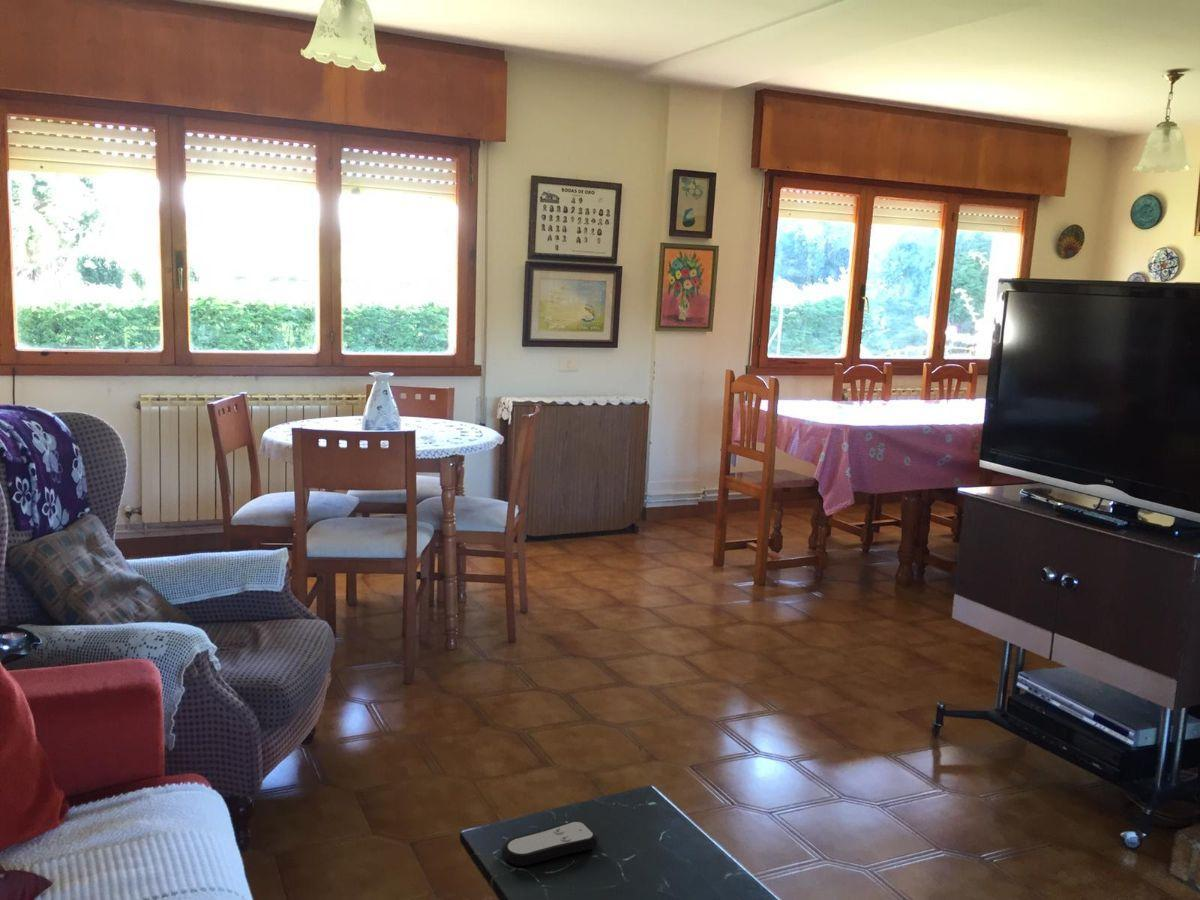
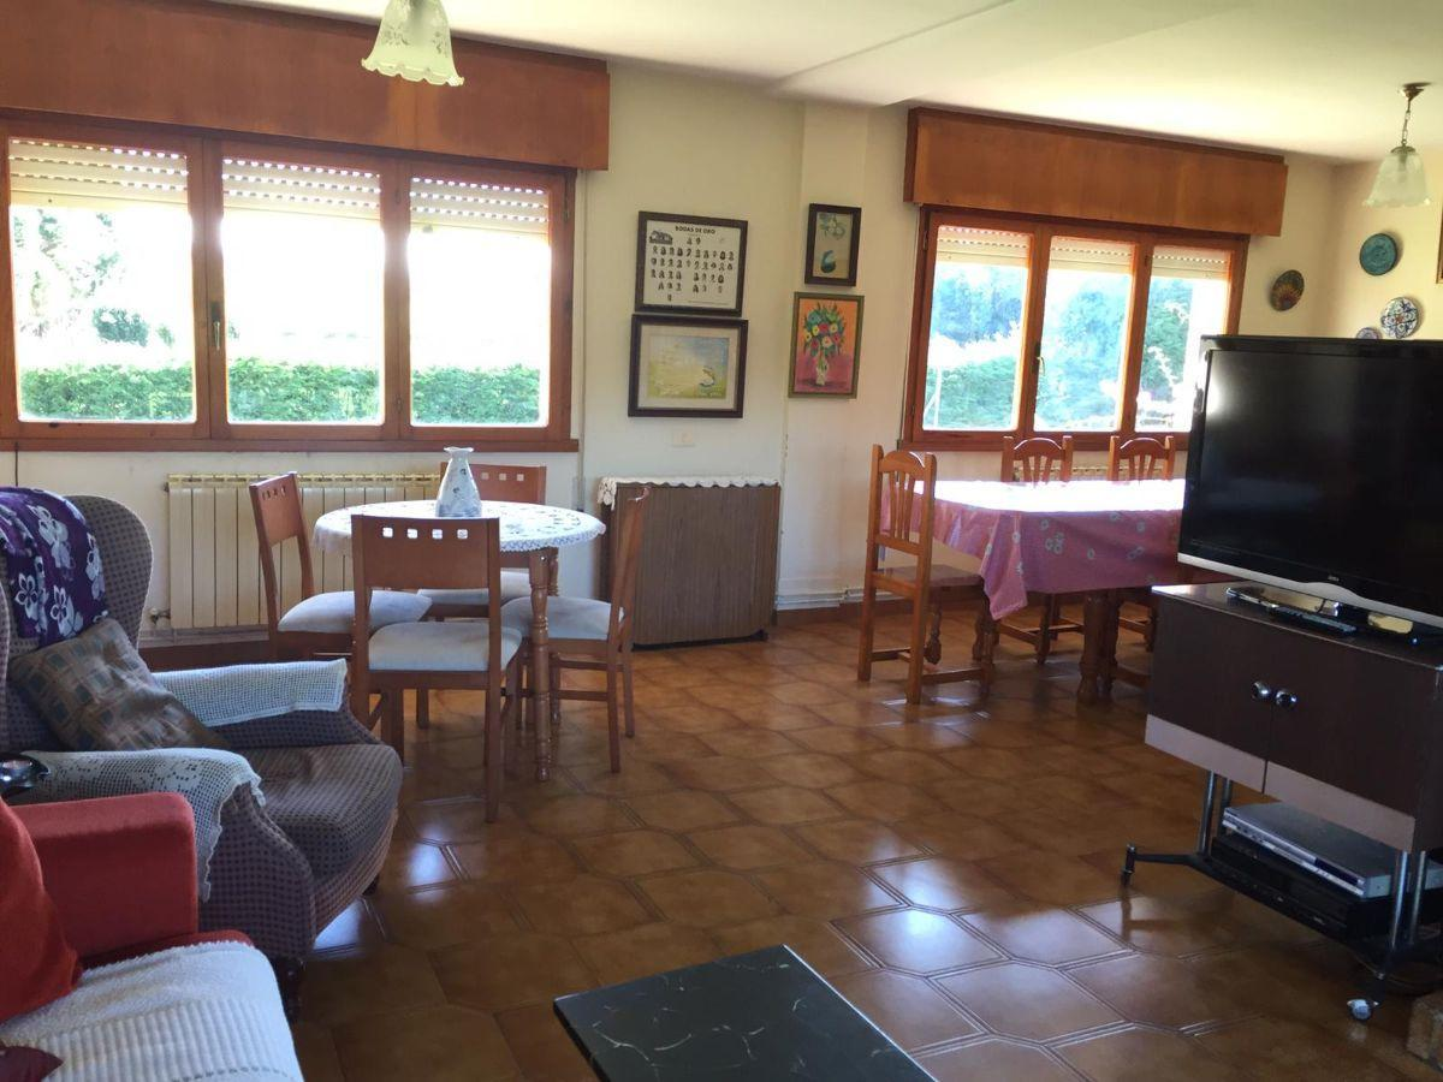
- remote control [501,820,599,867]
